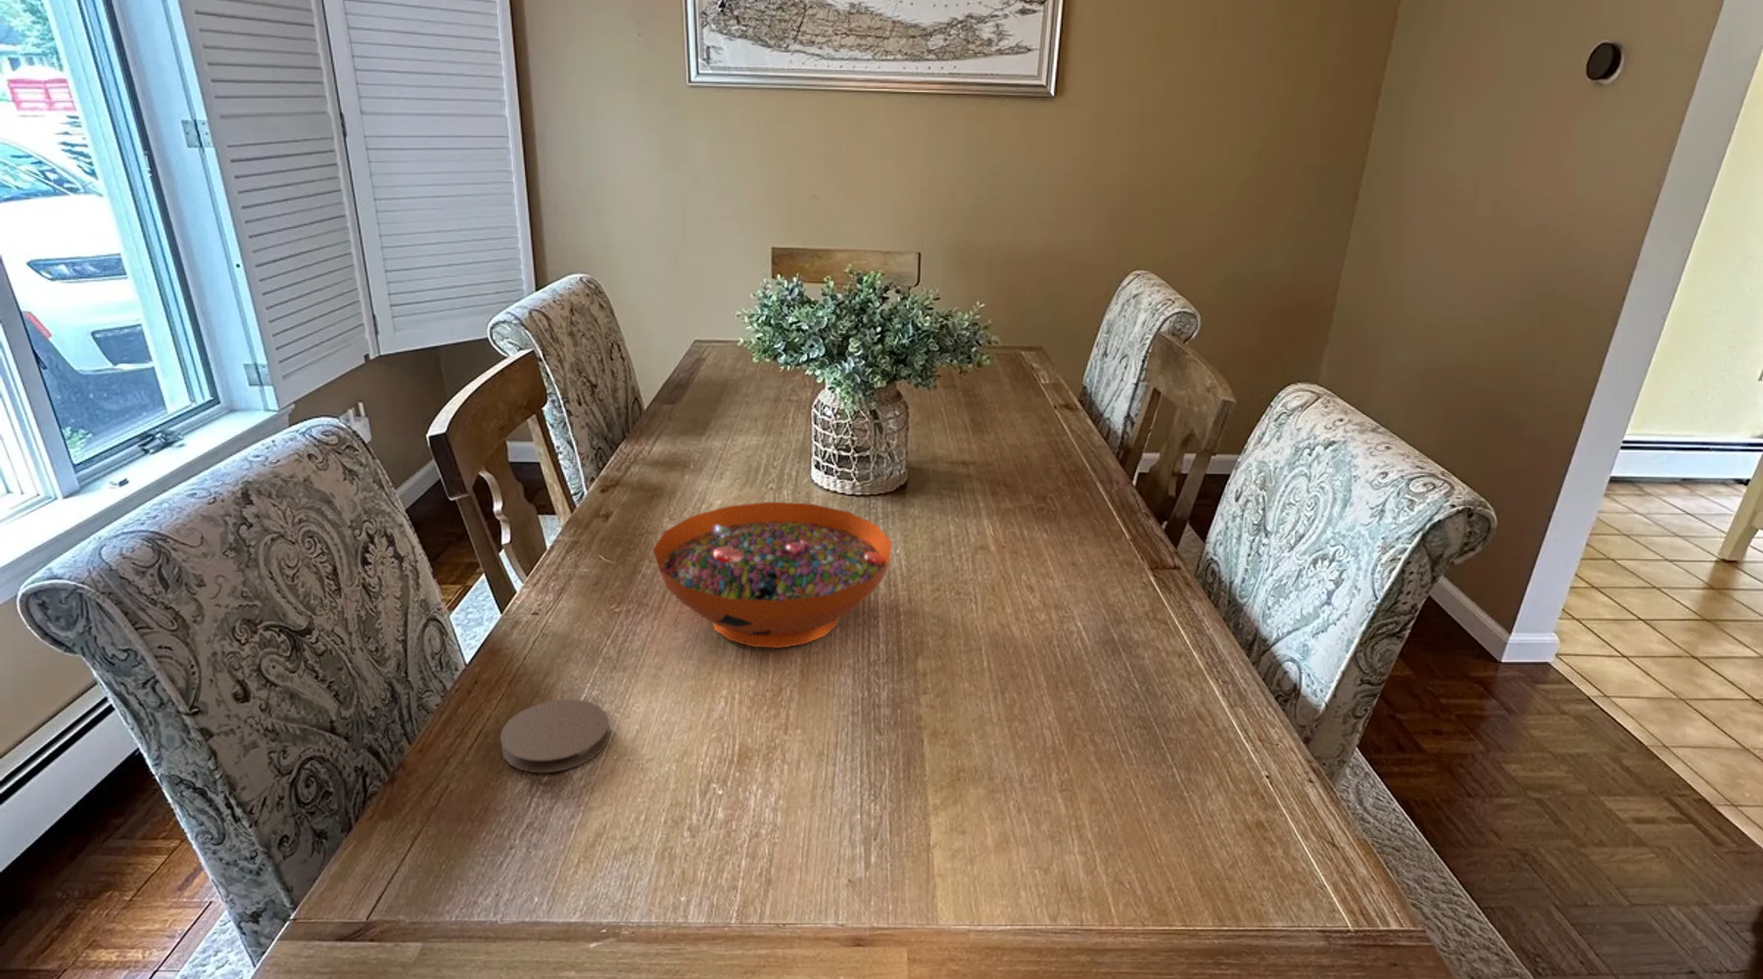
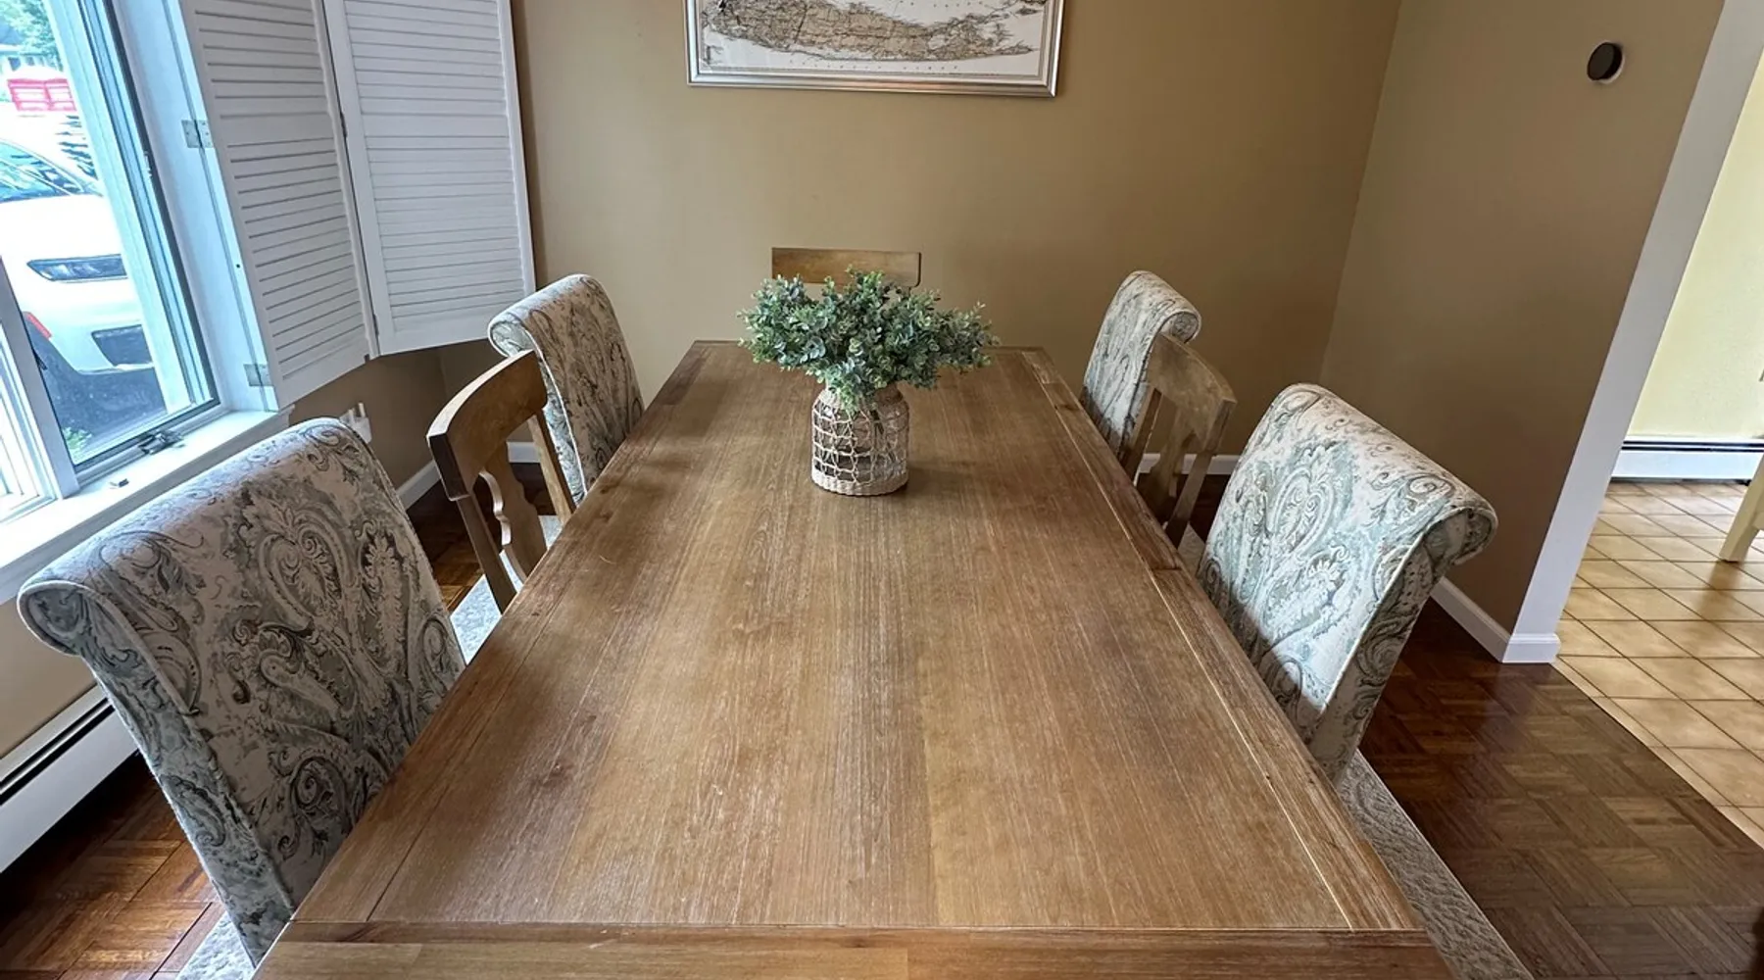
- decorative bowl [652,502,892,649]
- coaster [499,698,611,773]
